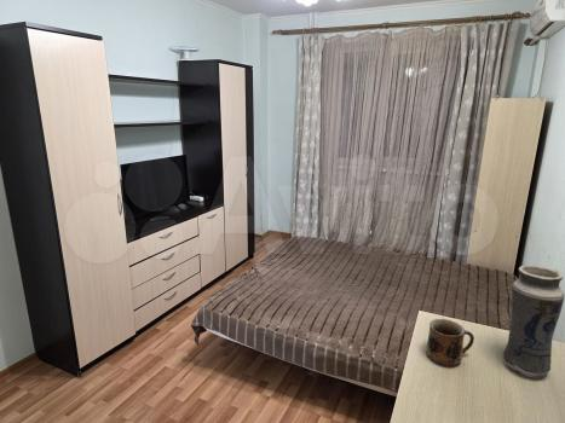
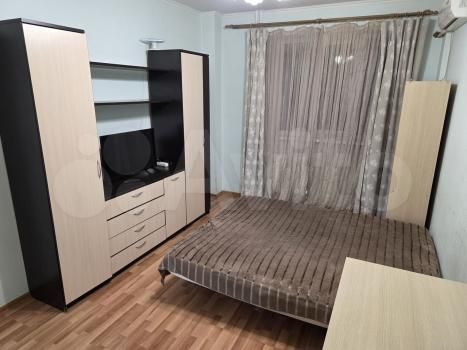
- mug [425,318,475,367]
- vase [502,265,565,378]
